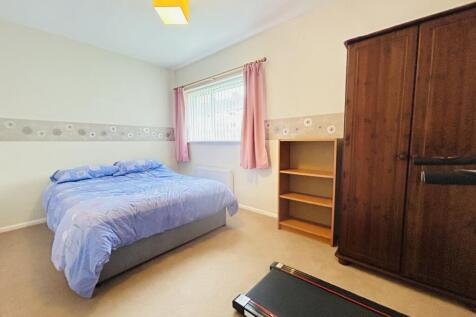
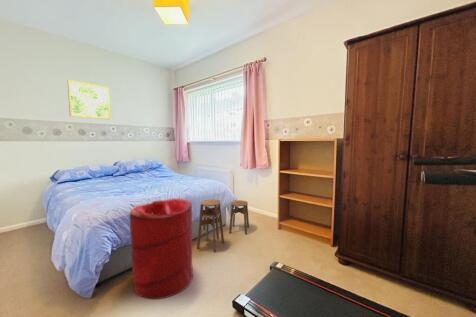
+ stool [196,198,250,253]
+ wall art [67,79,111,120]
+ laundry hamper [129,197,194,300]
